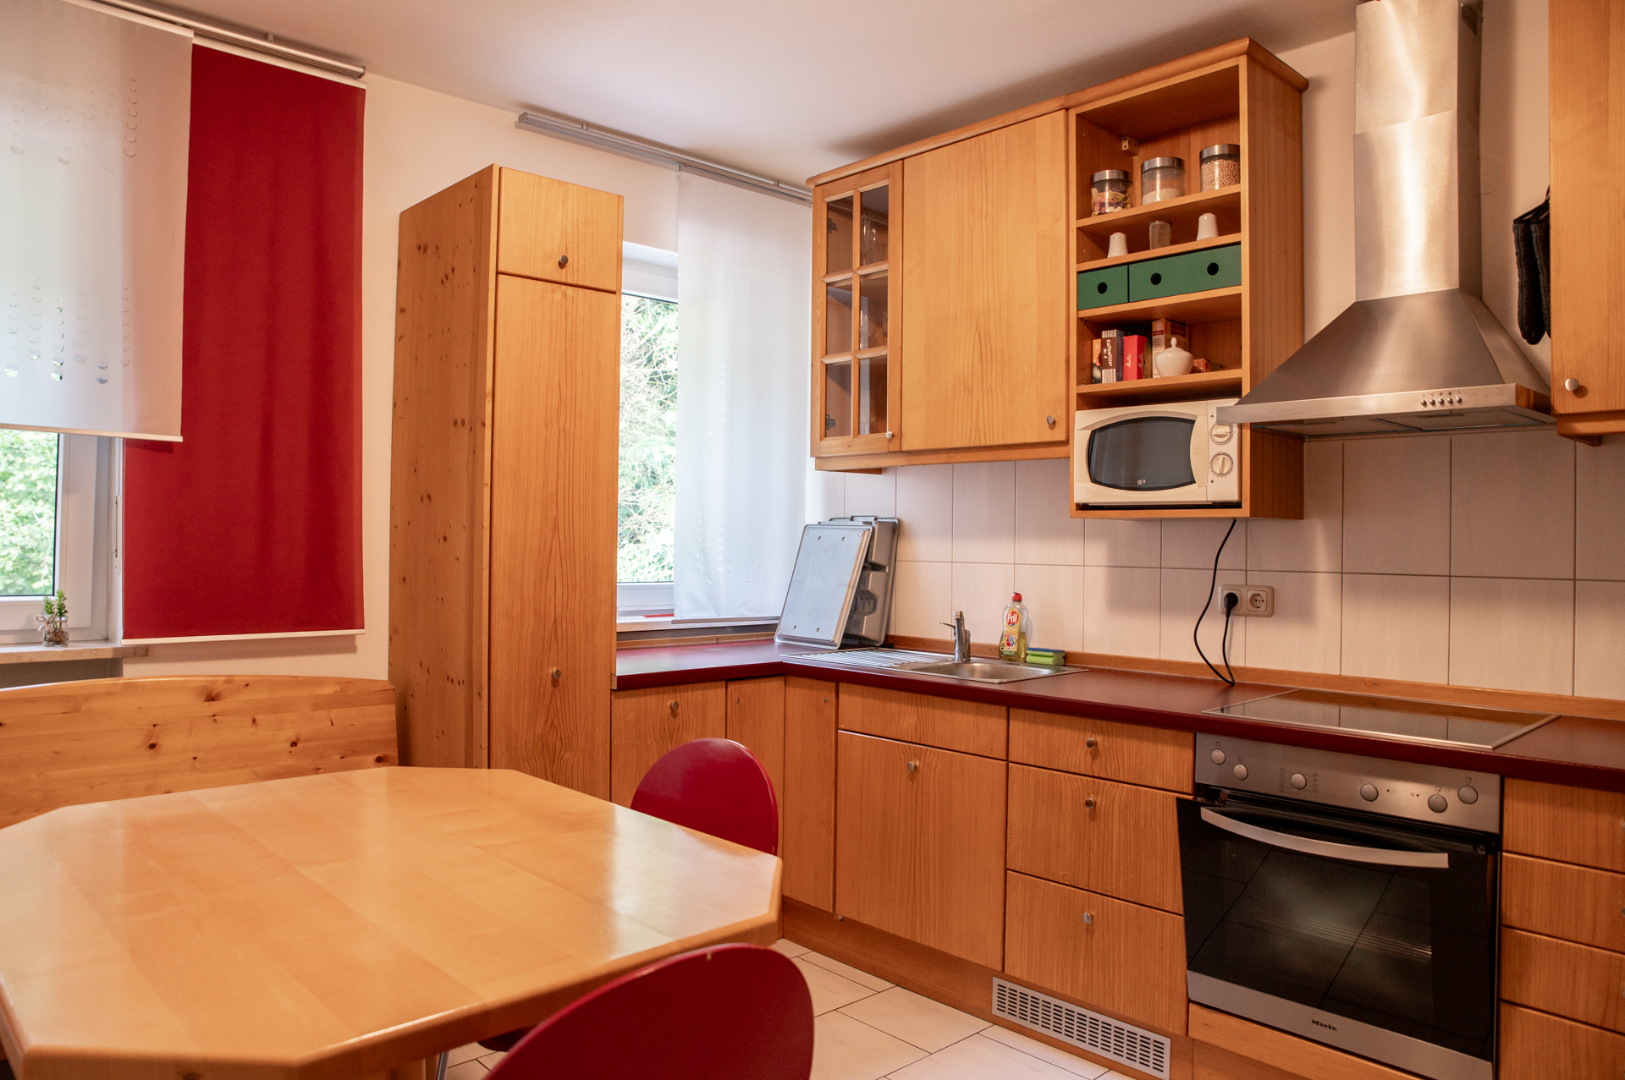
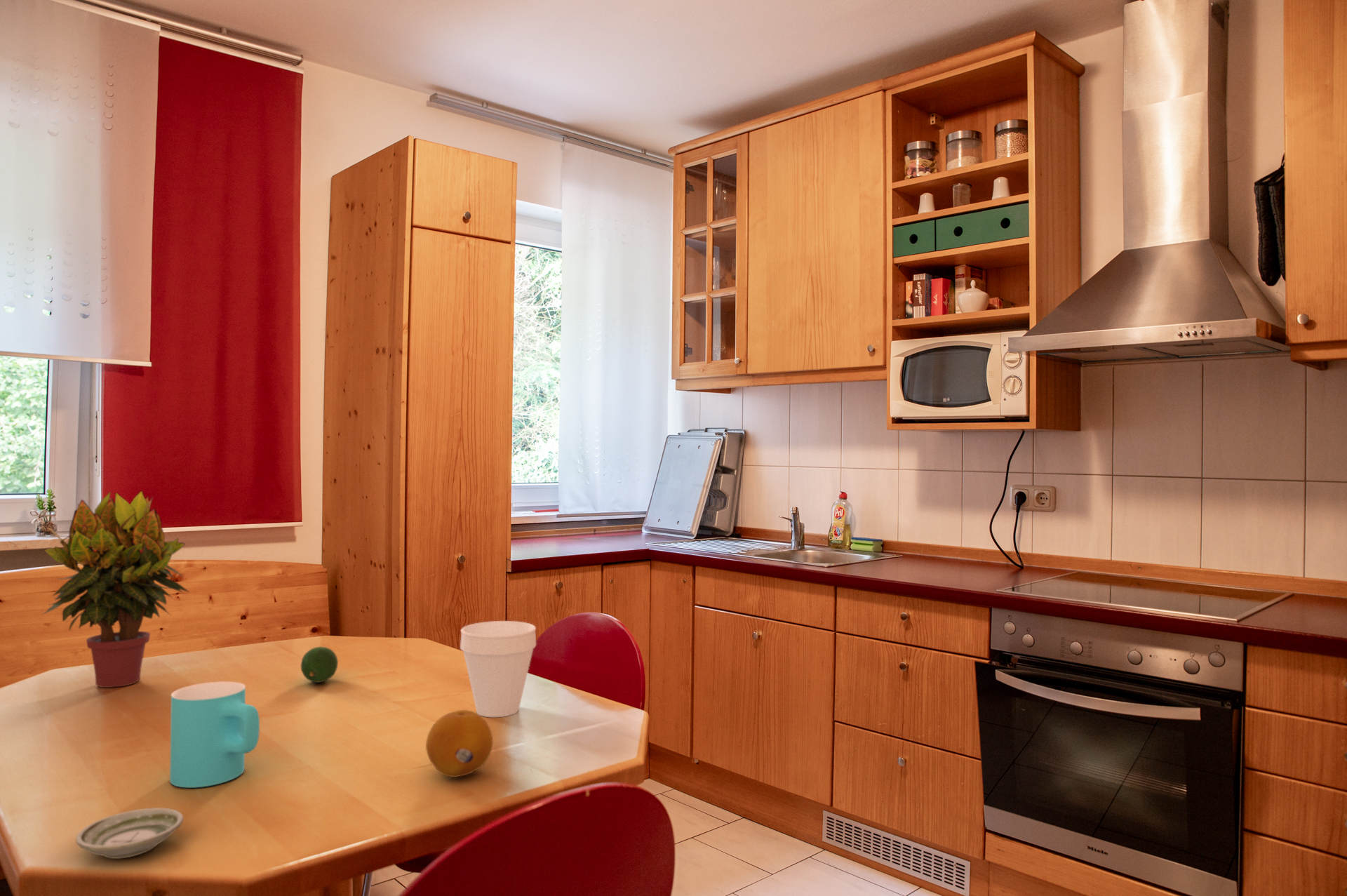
+ fruit [425,709,493,778]
+ potted plant [41,490,190,688]
+ saucer [75,808,184,860]
+ fruit [300,646,339,683]
+ cup [169,681,260,789]
+ cup [460,620,537,718]
